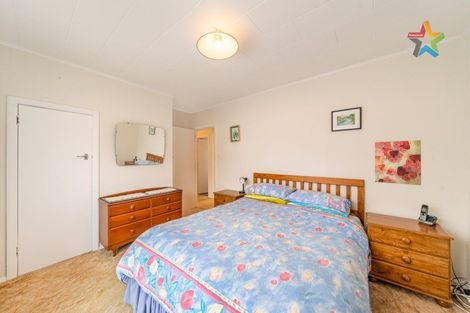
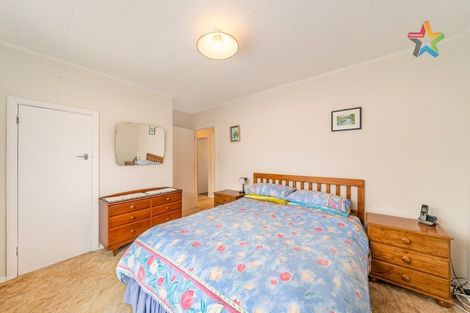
- wall art [374,139,422,186]
